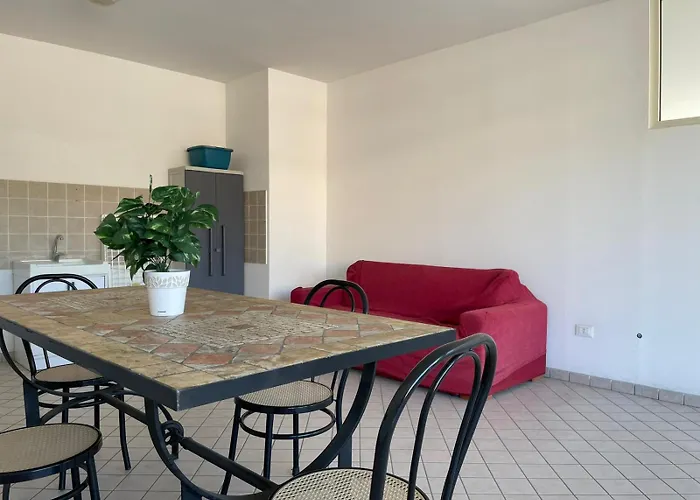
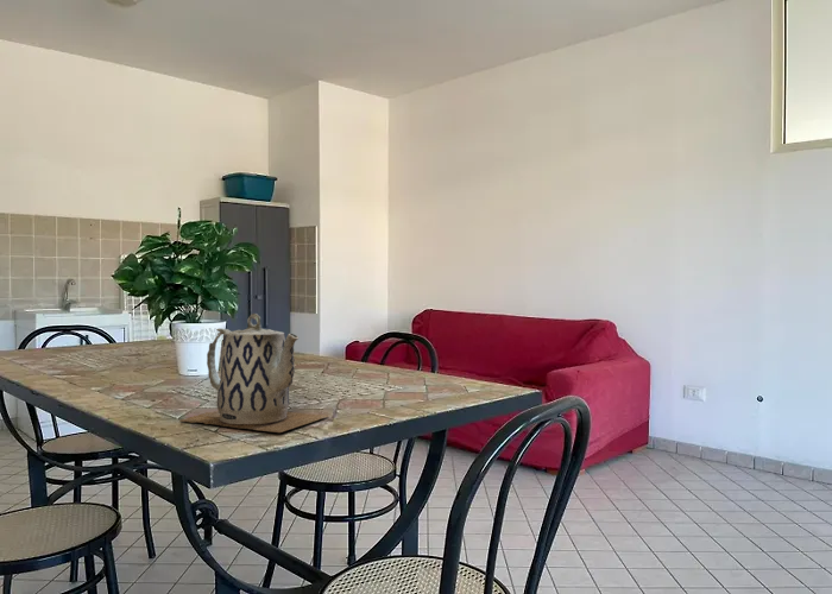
+ teapot [178,312,329,434]
